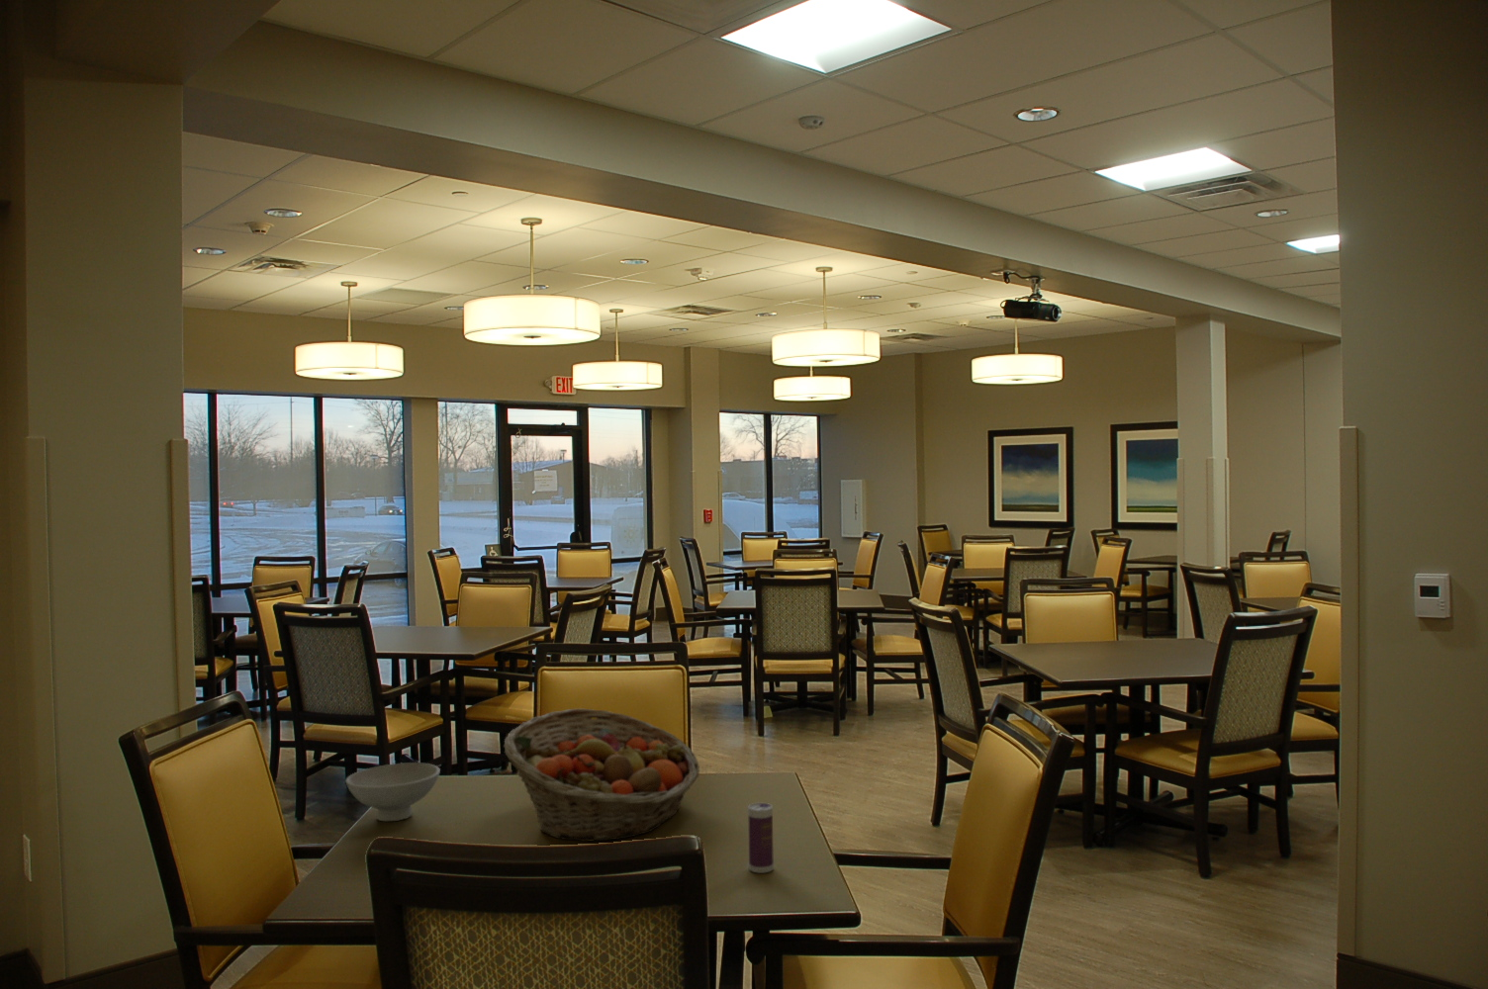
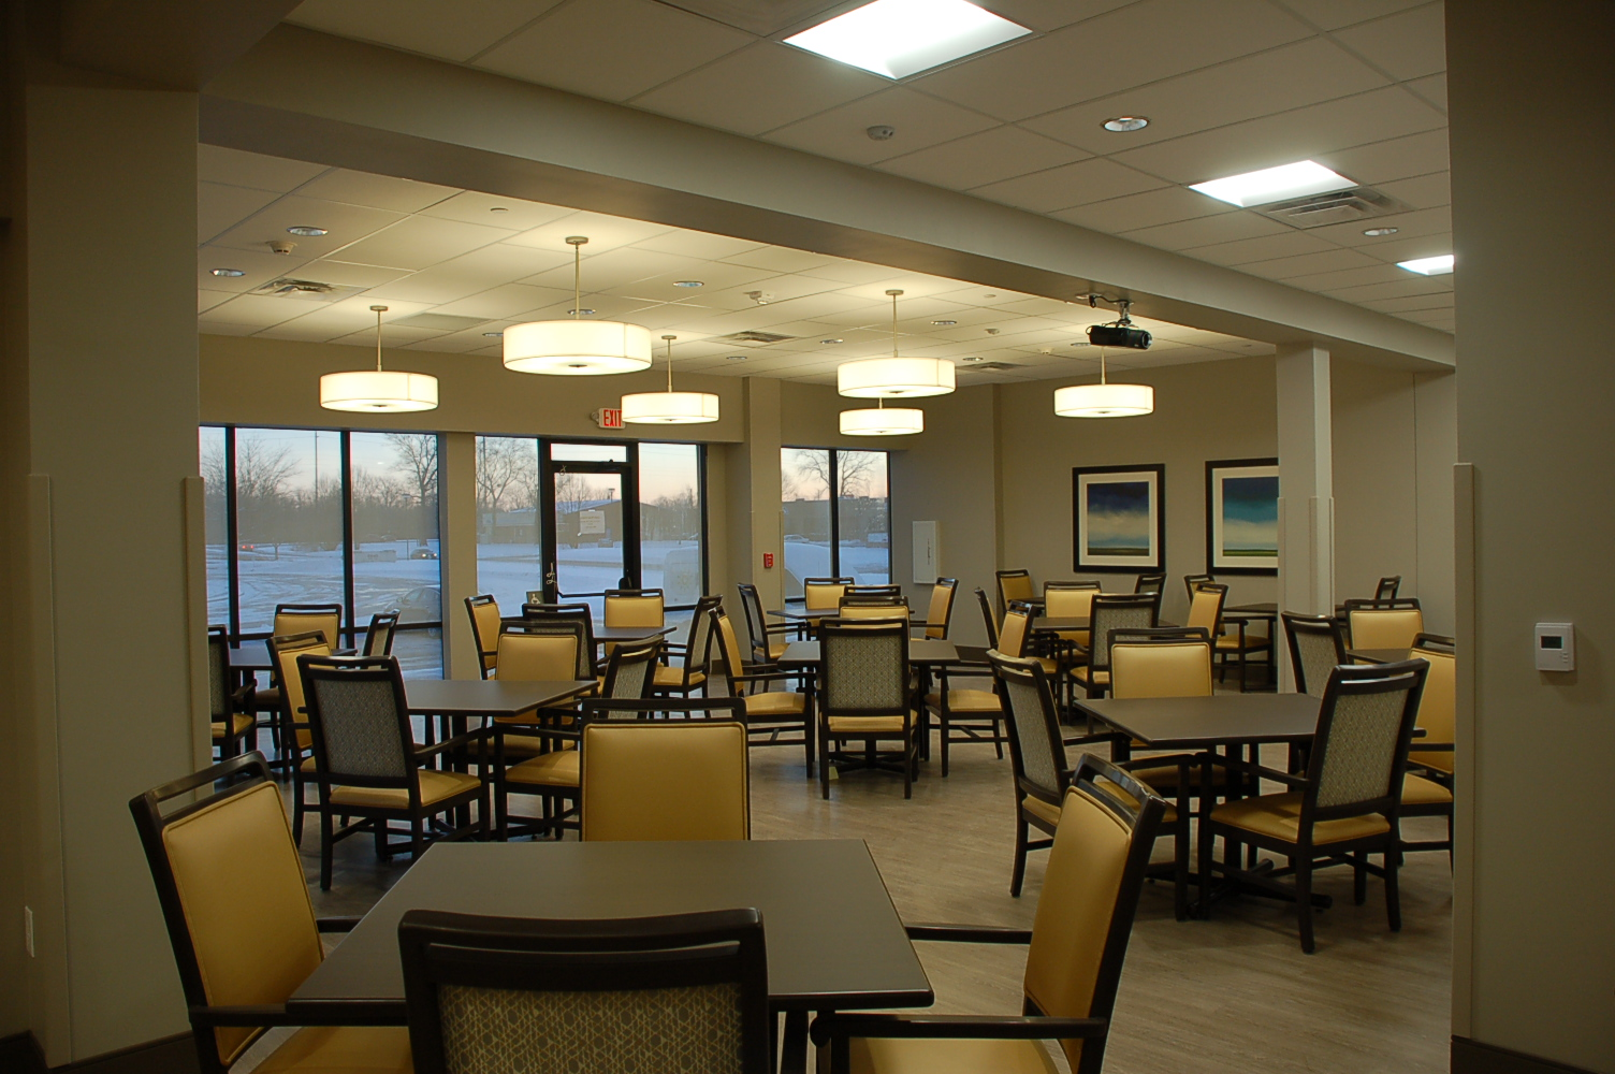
- fruit basket [502,709,701,841]
- bowl [344,762,442,822]
- beverage can [747,802,775,874]
